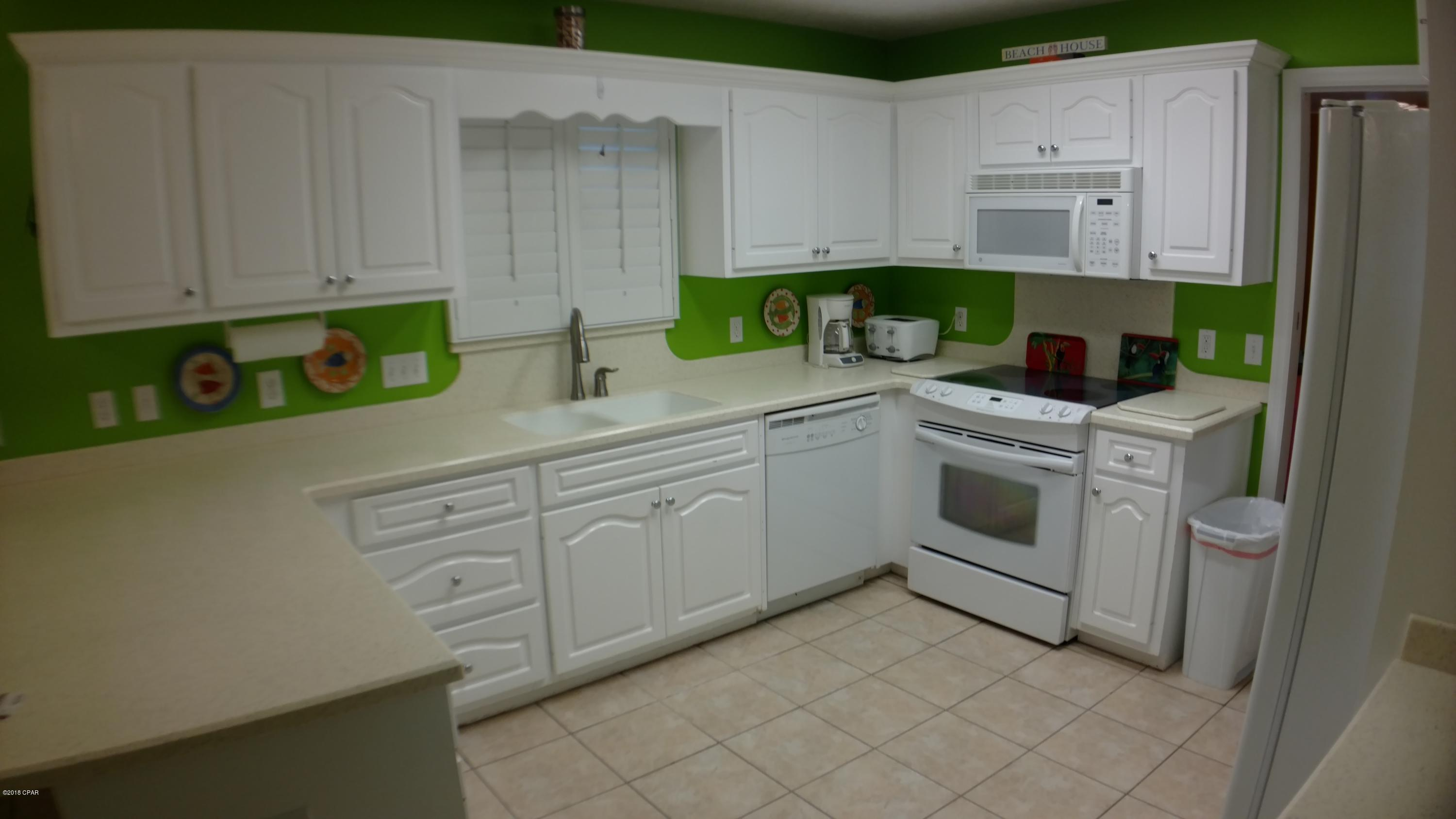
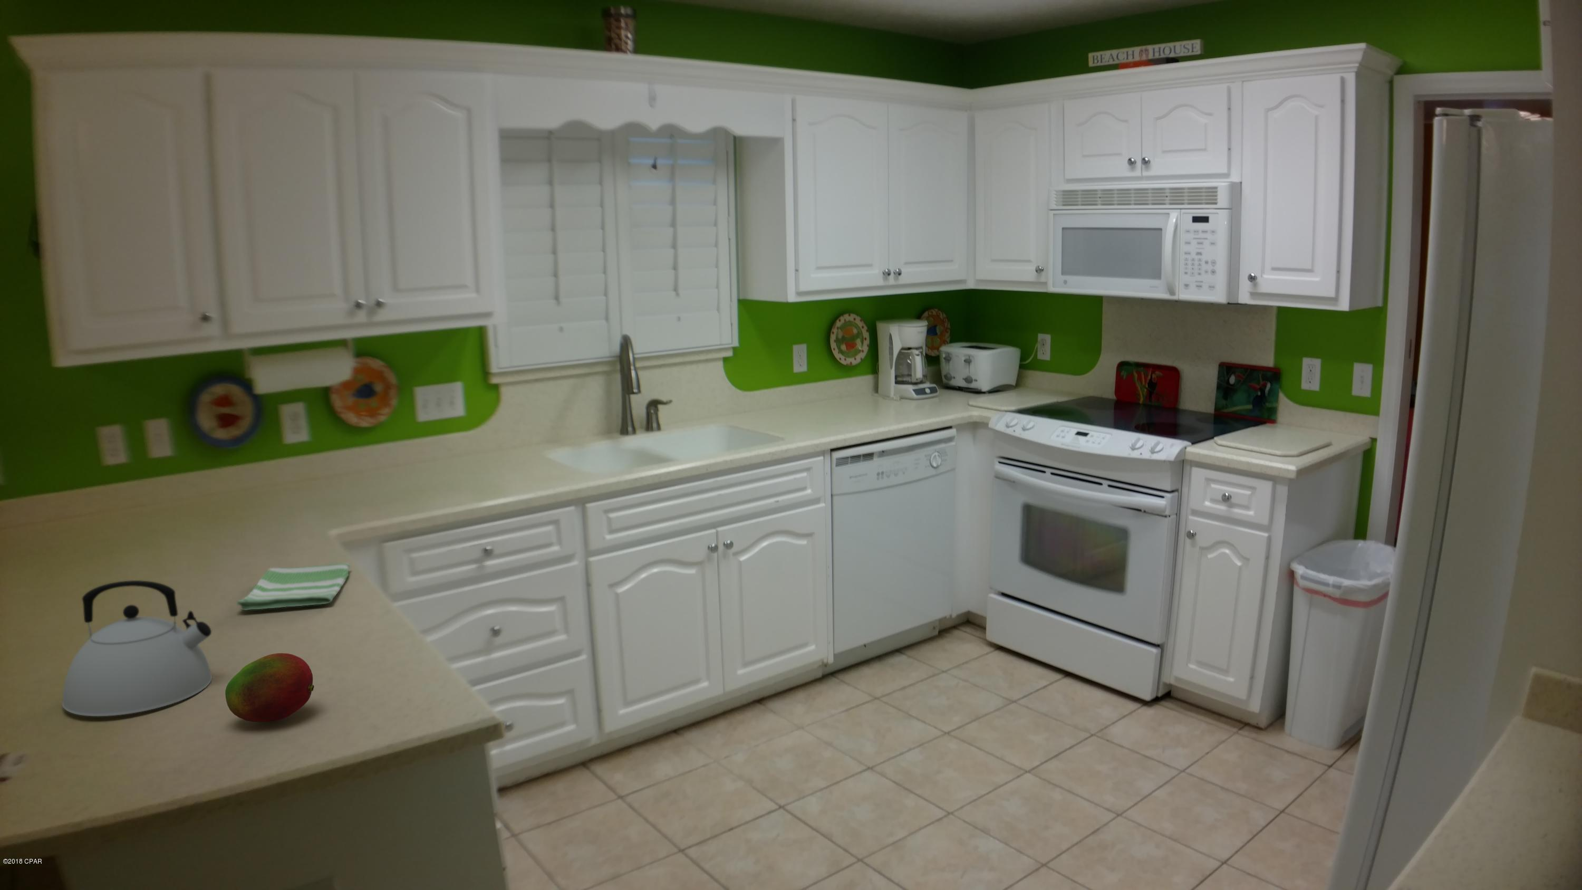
+ fruit [225,653,314,723]
+ kettle [62,580,213,717]
+ dish towel [236,563,350,611]
